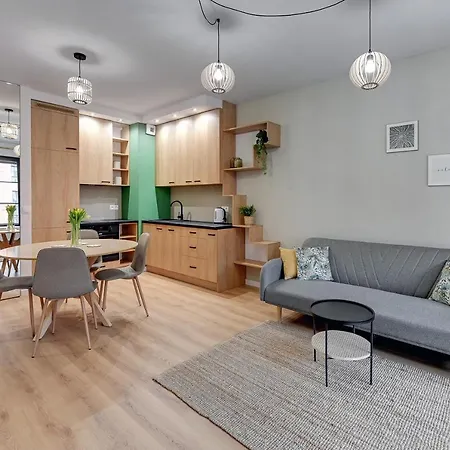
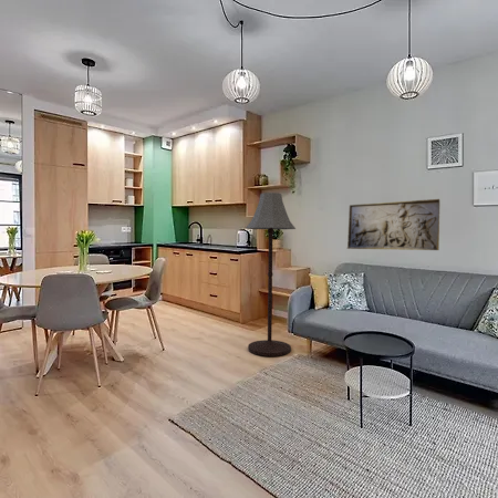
+ relief sculpture [346,198,440,251]
+ floor lamp [245,191,297,357]
